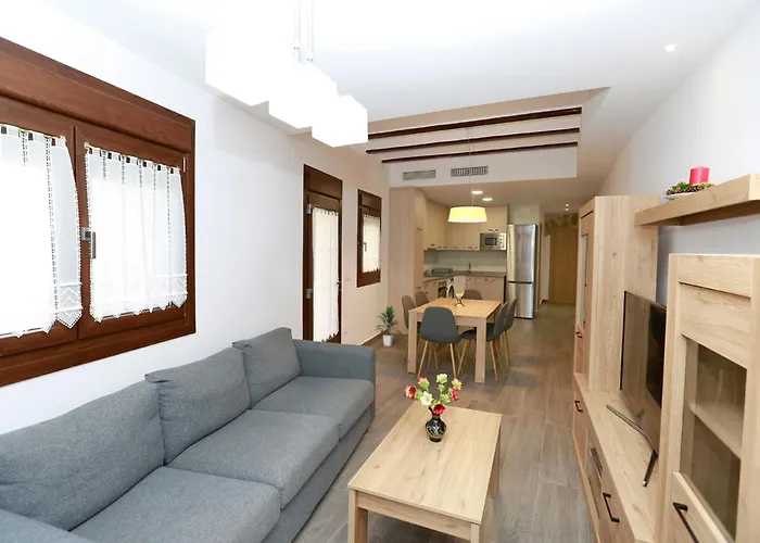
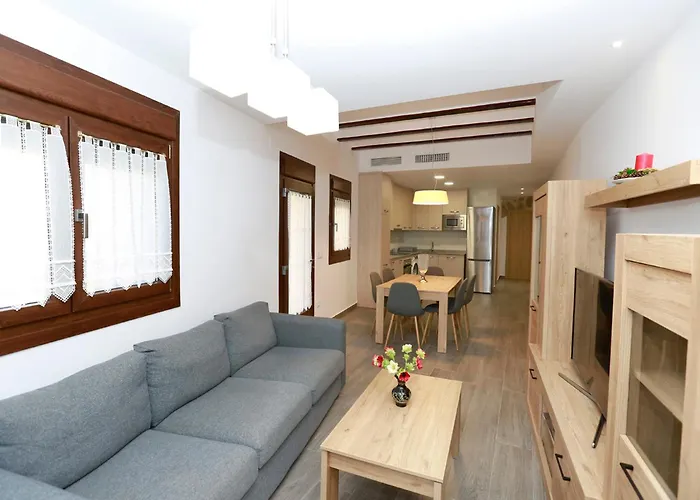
- indoor plant [375,304,405,348]
